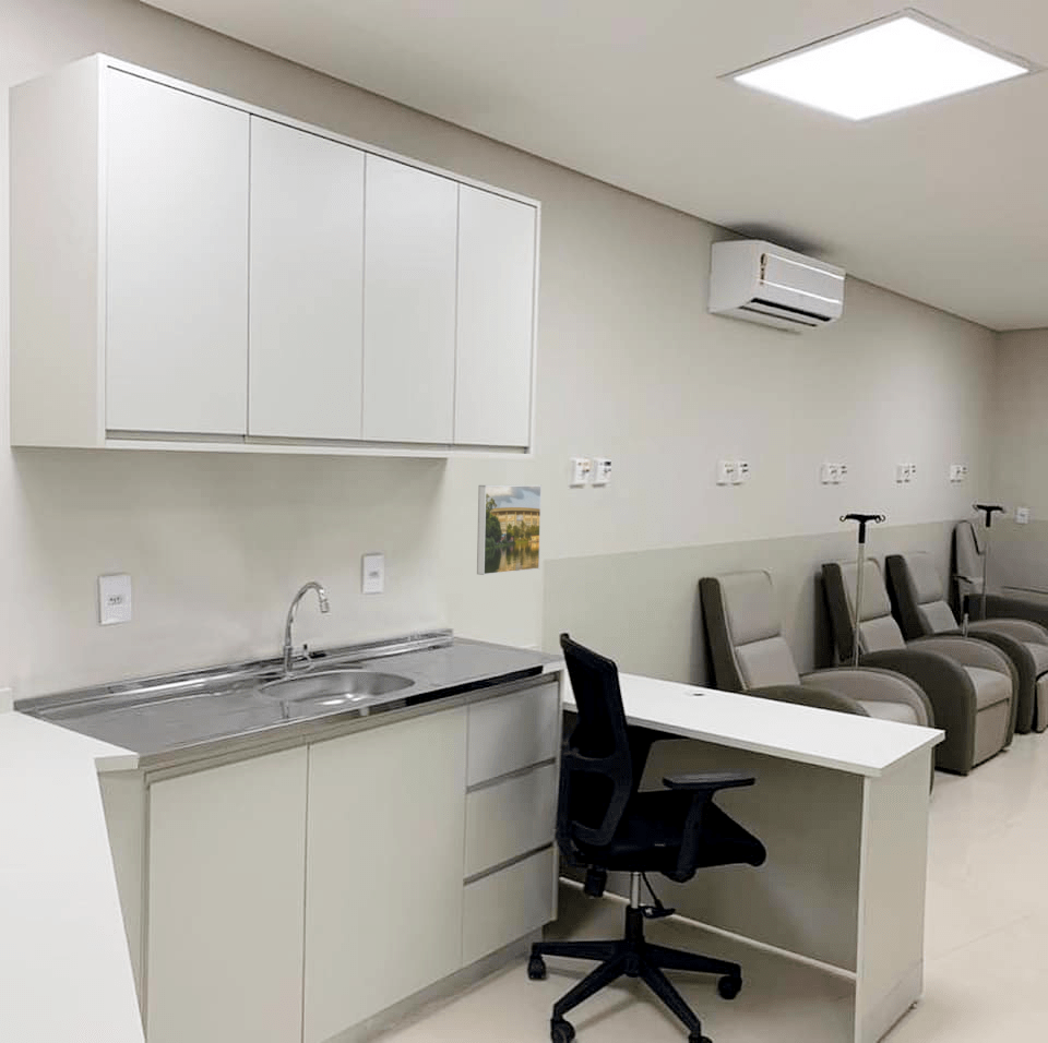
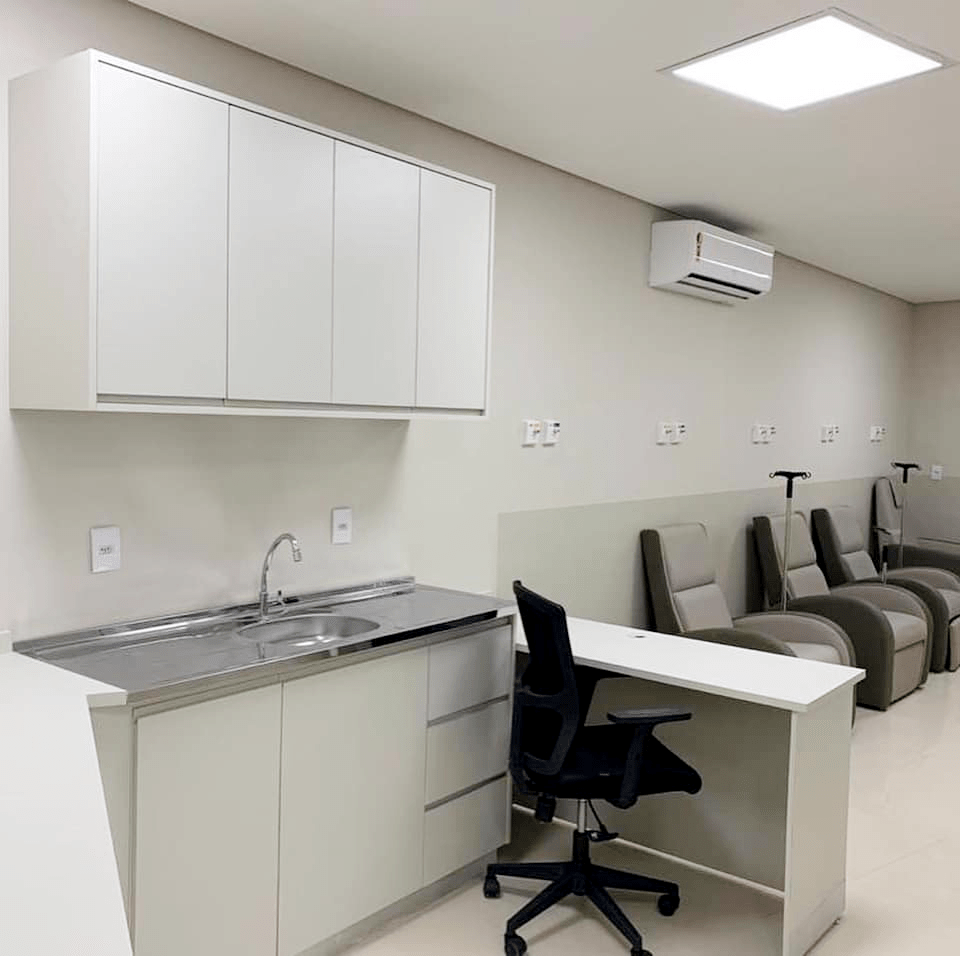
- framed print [476,483,543,576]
